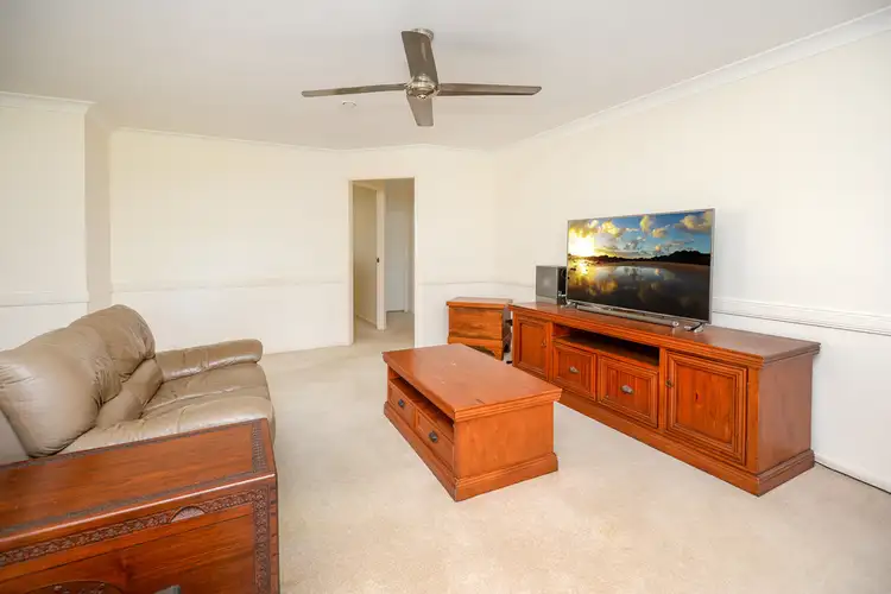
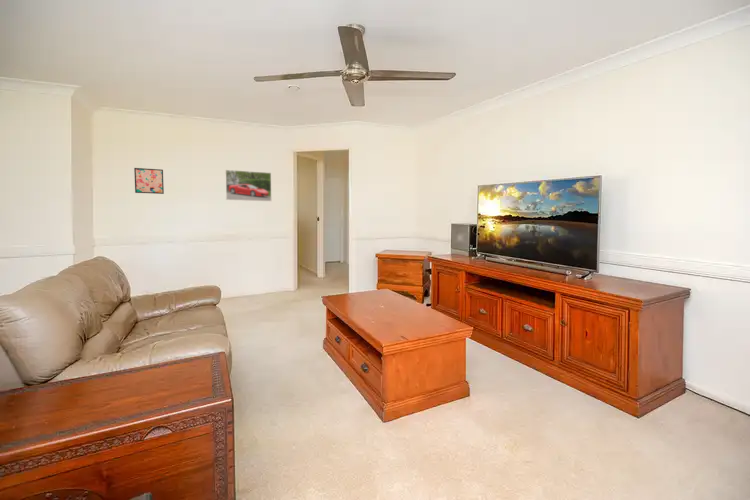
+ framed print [224,169,272,202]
+ wall art [133,167,165,195]
